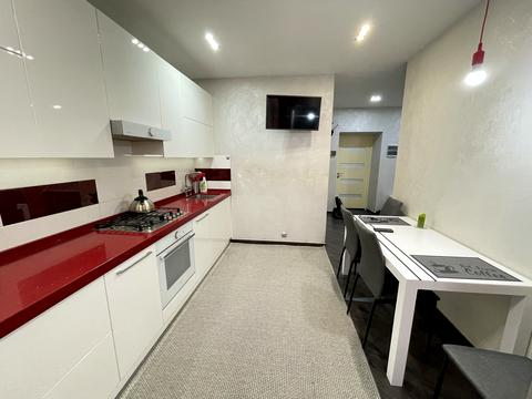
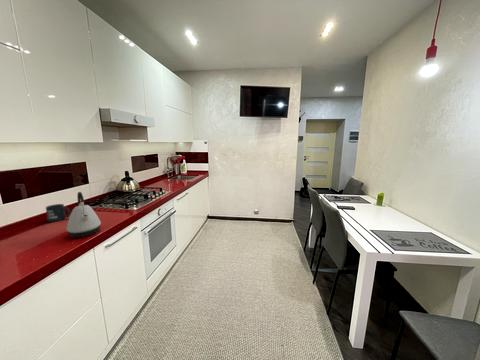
+ kettle [65,191,102,238]
+ mug [45,203,71,223]
